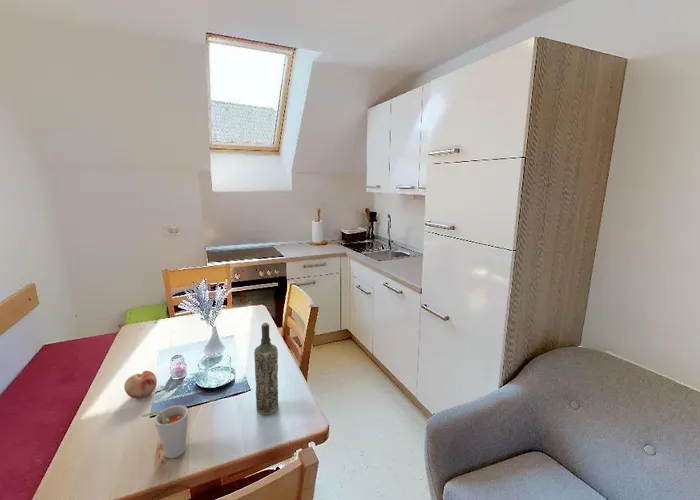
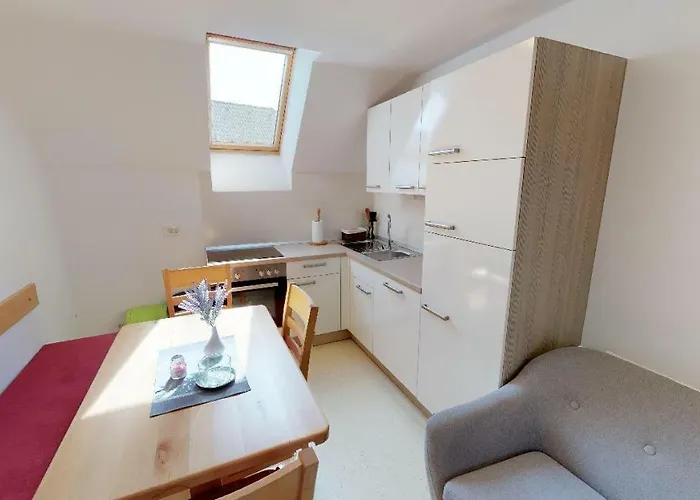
- fruit [123,370,158,399]
- bottle [253,322,279,415]
- cup [141,404,189,459]
